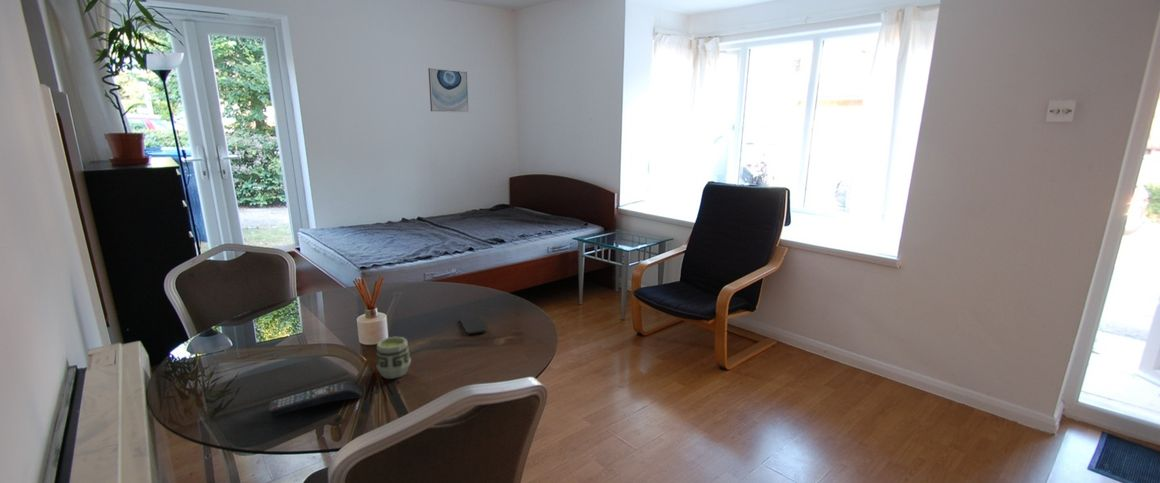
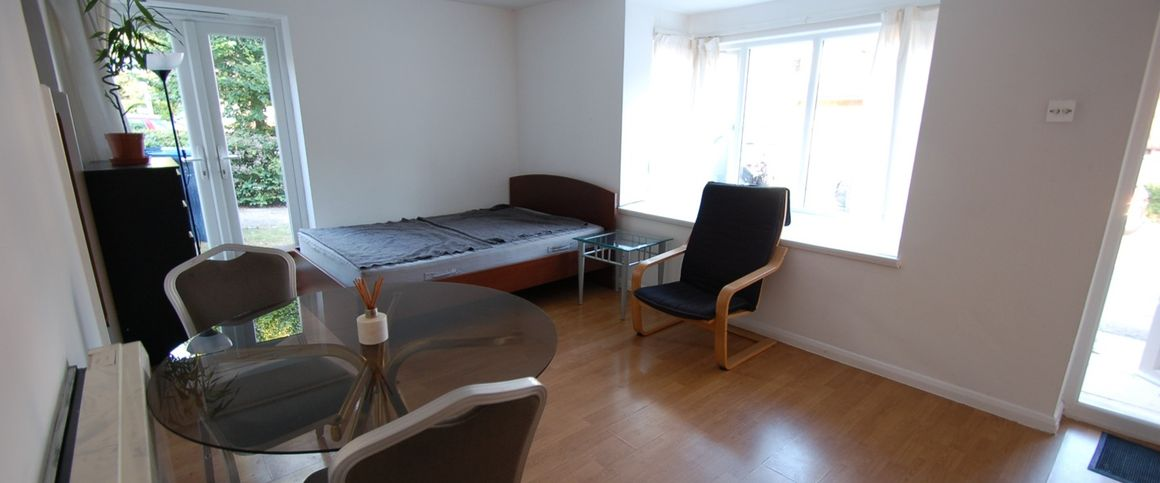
- wall art [427,67,470,113]
- cup [375,336,412,380]
- smartphone [459,315,488,335]
- remote control [268,380,363,417]
